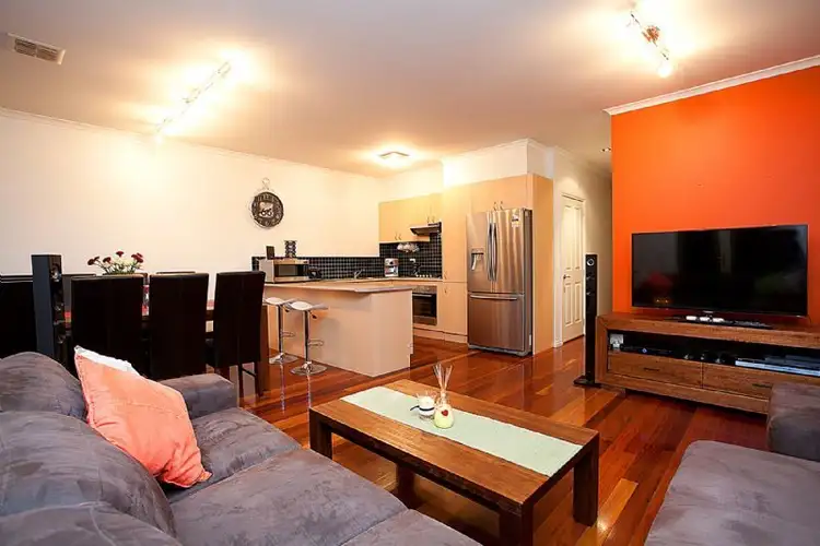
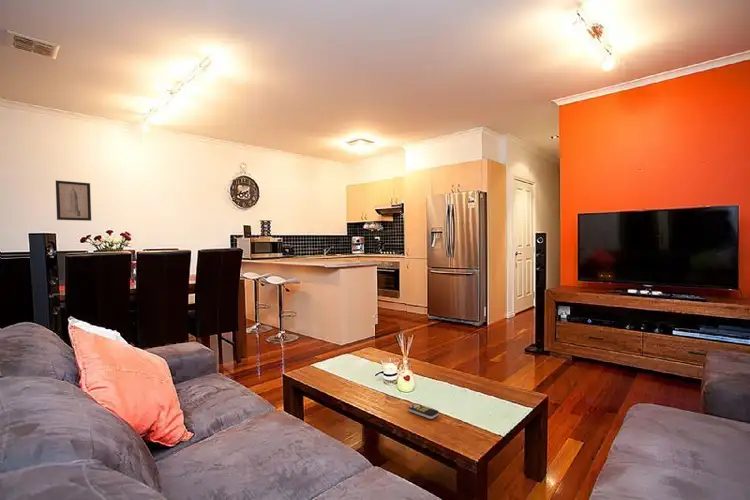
+ remote control [408,402,440,420]
+ wall art [55,179,92,222]
